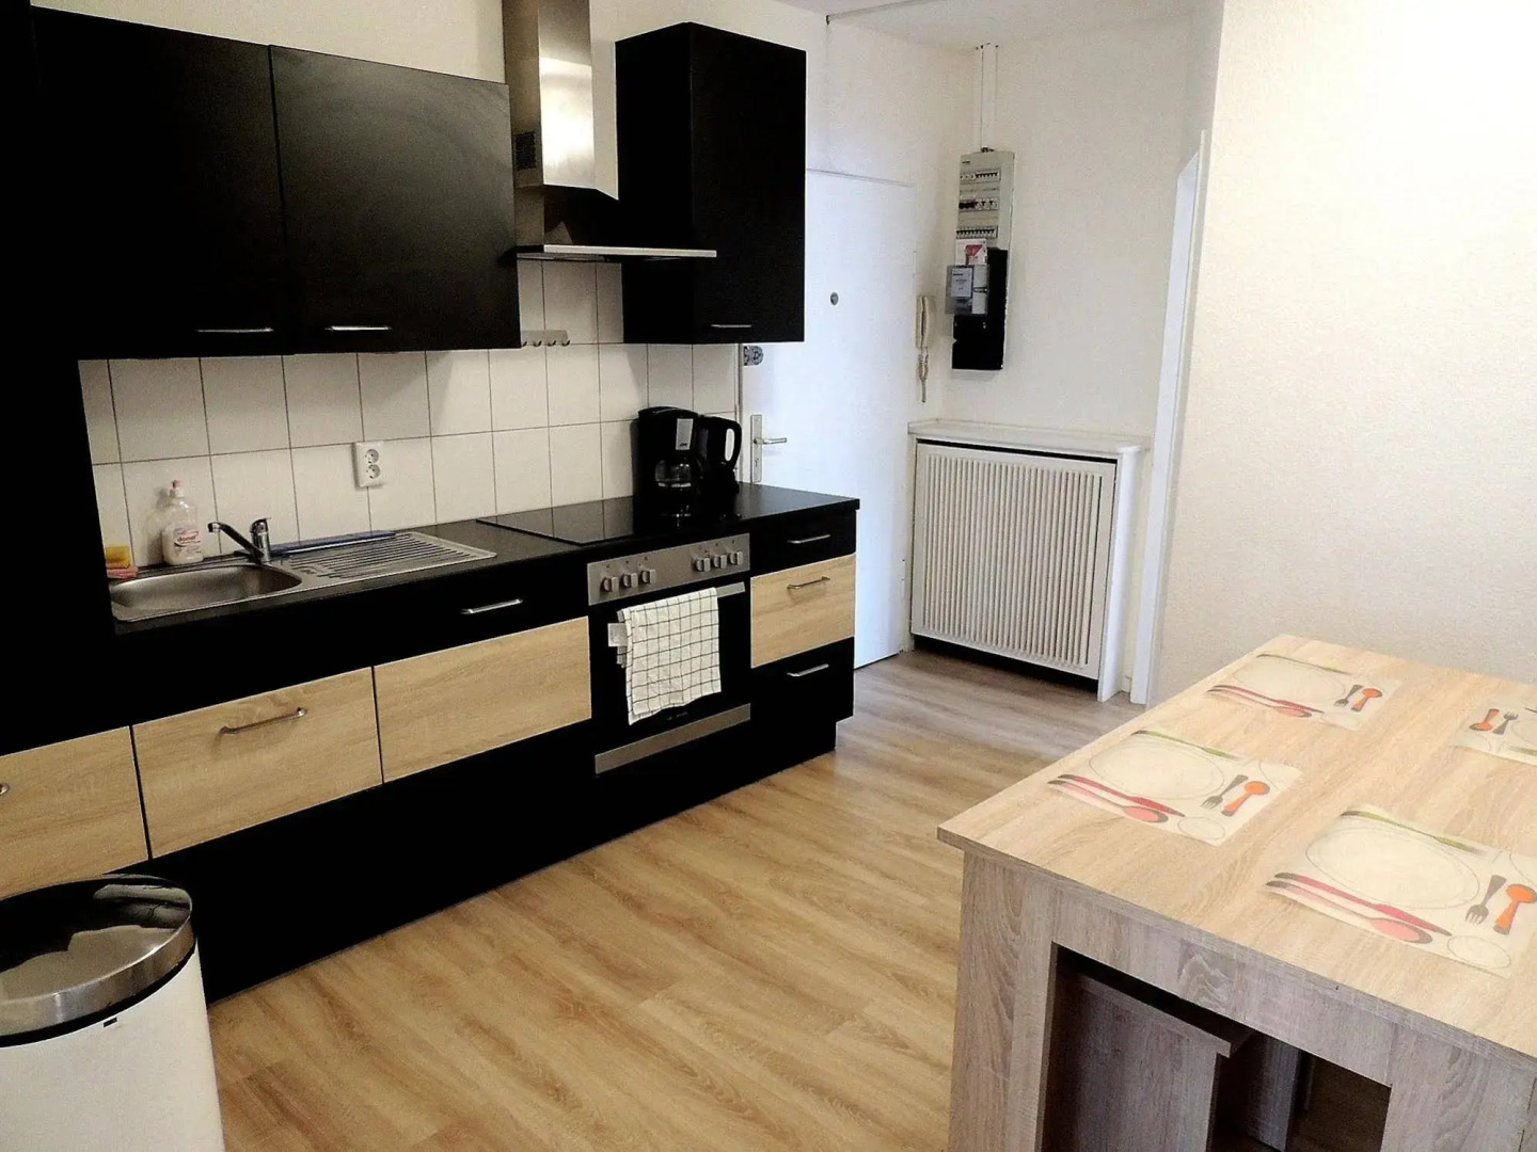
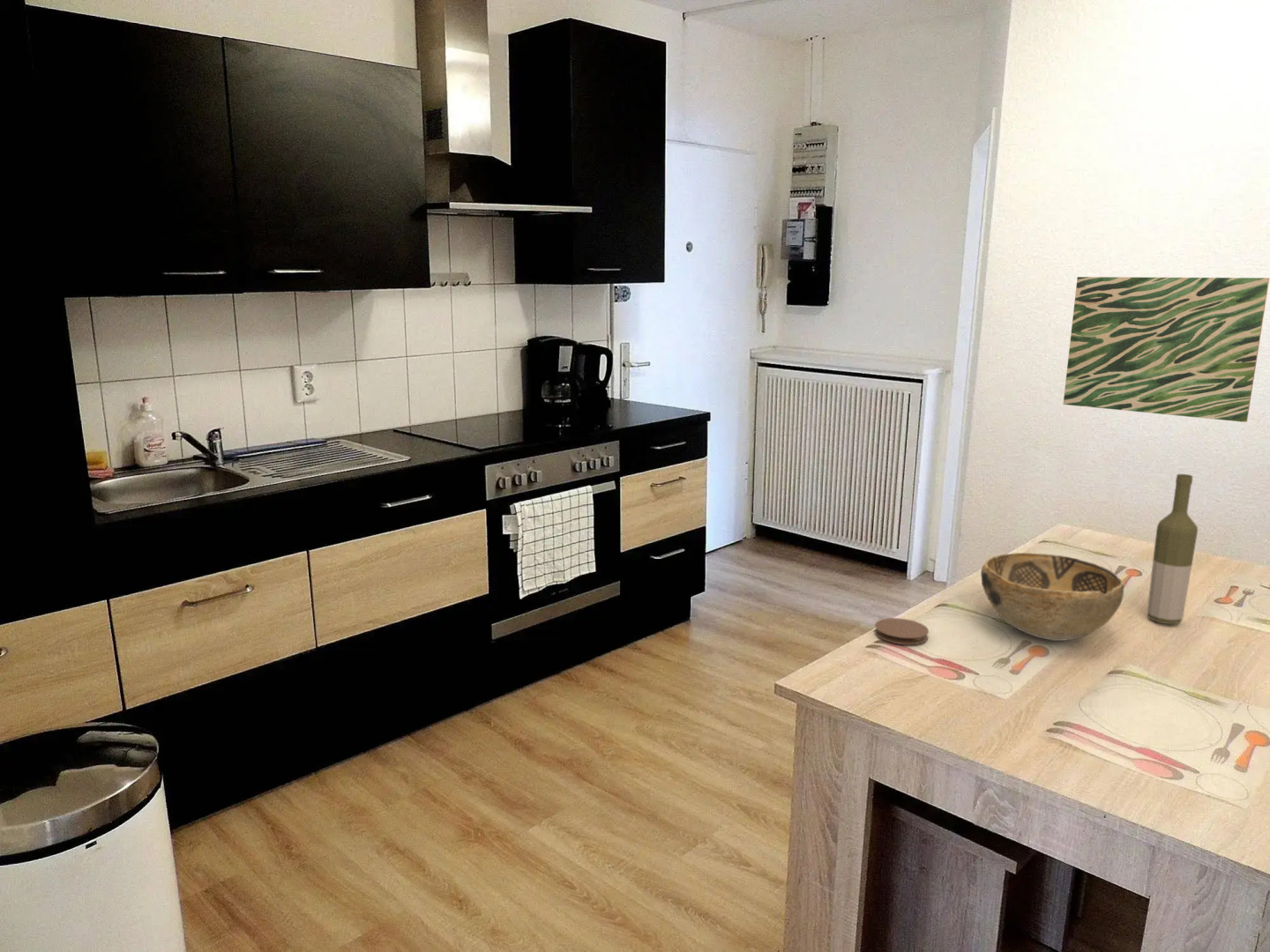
+ wall art [1063,276,1270,423]
+ bottle [1147,473,1199,625]
+ decorative bowl [980,552,1124,642]
+ coaster [874,617,930,645]
